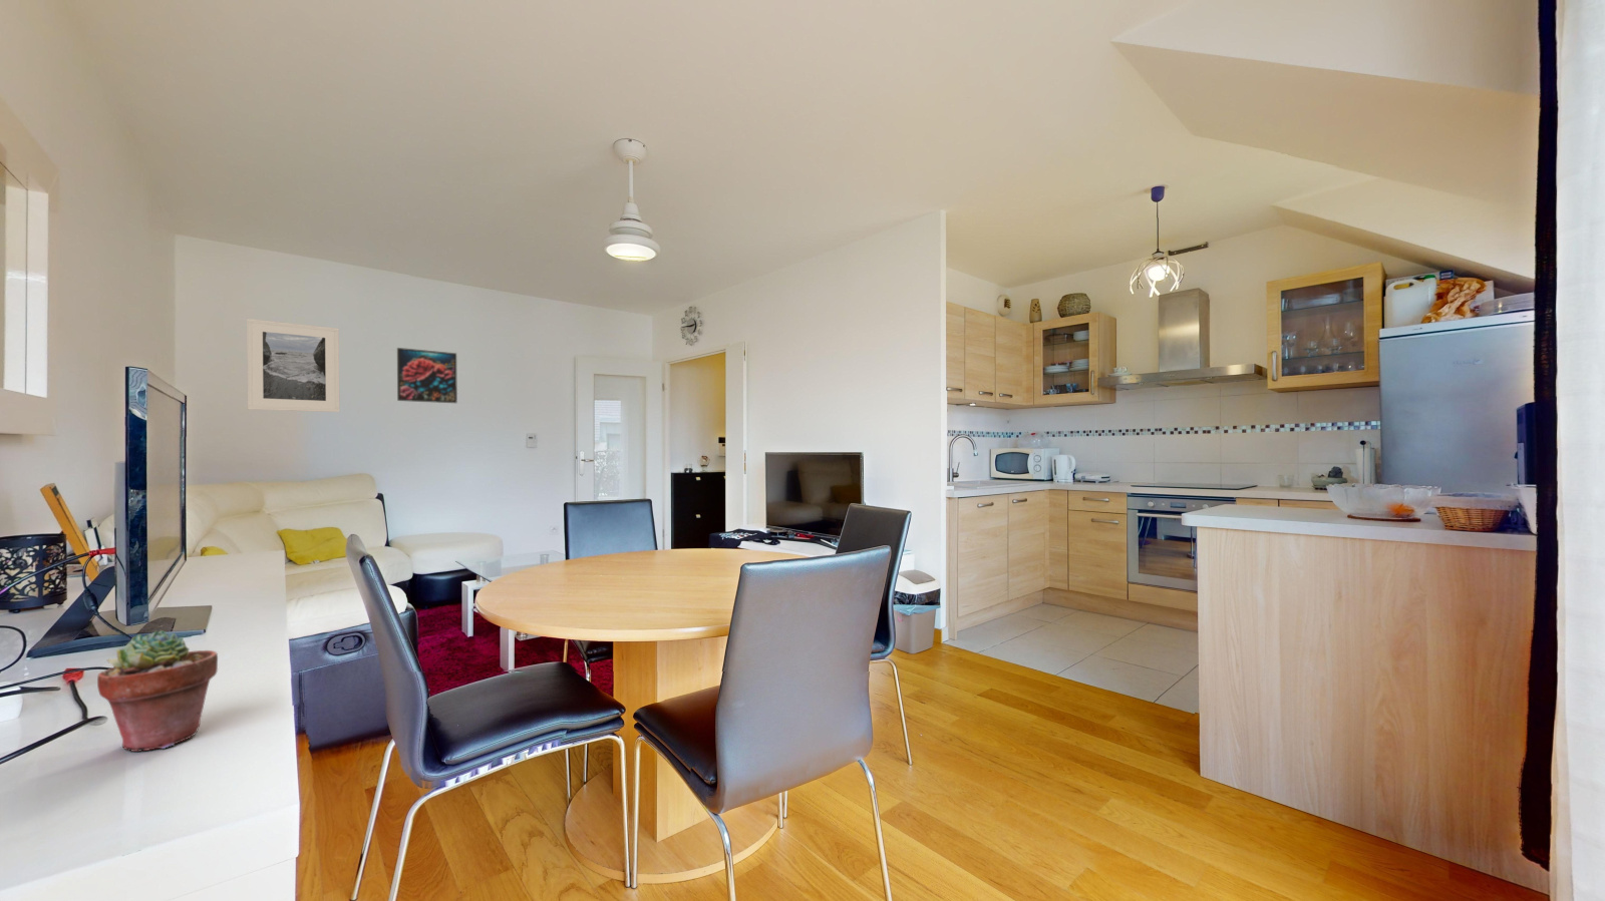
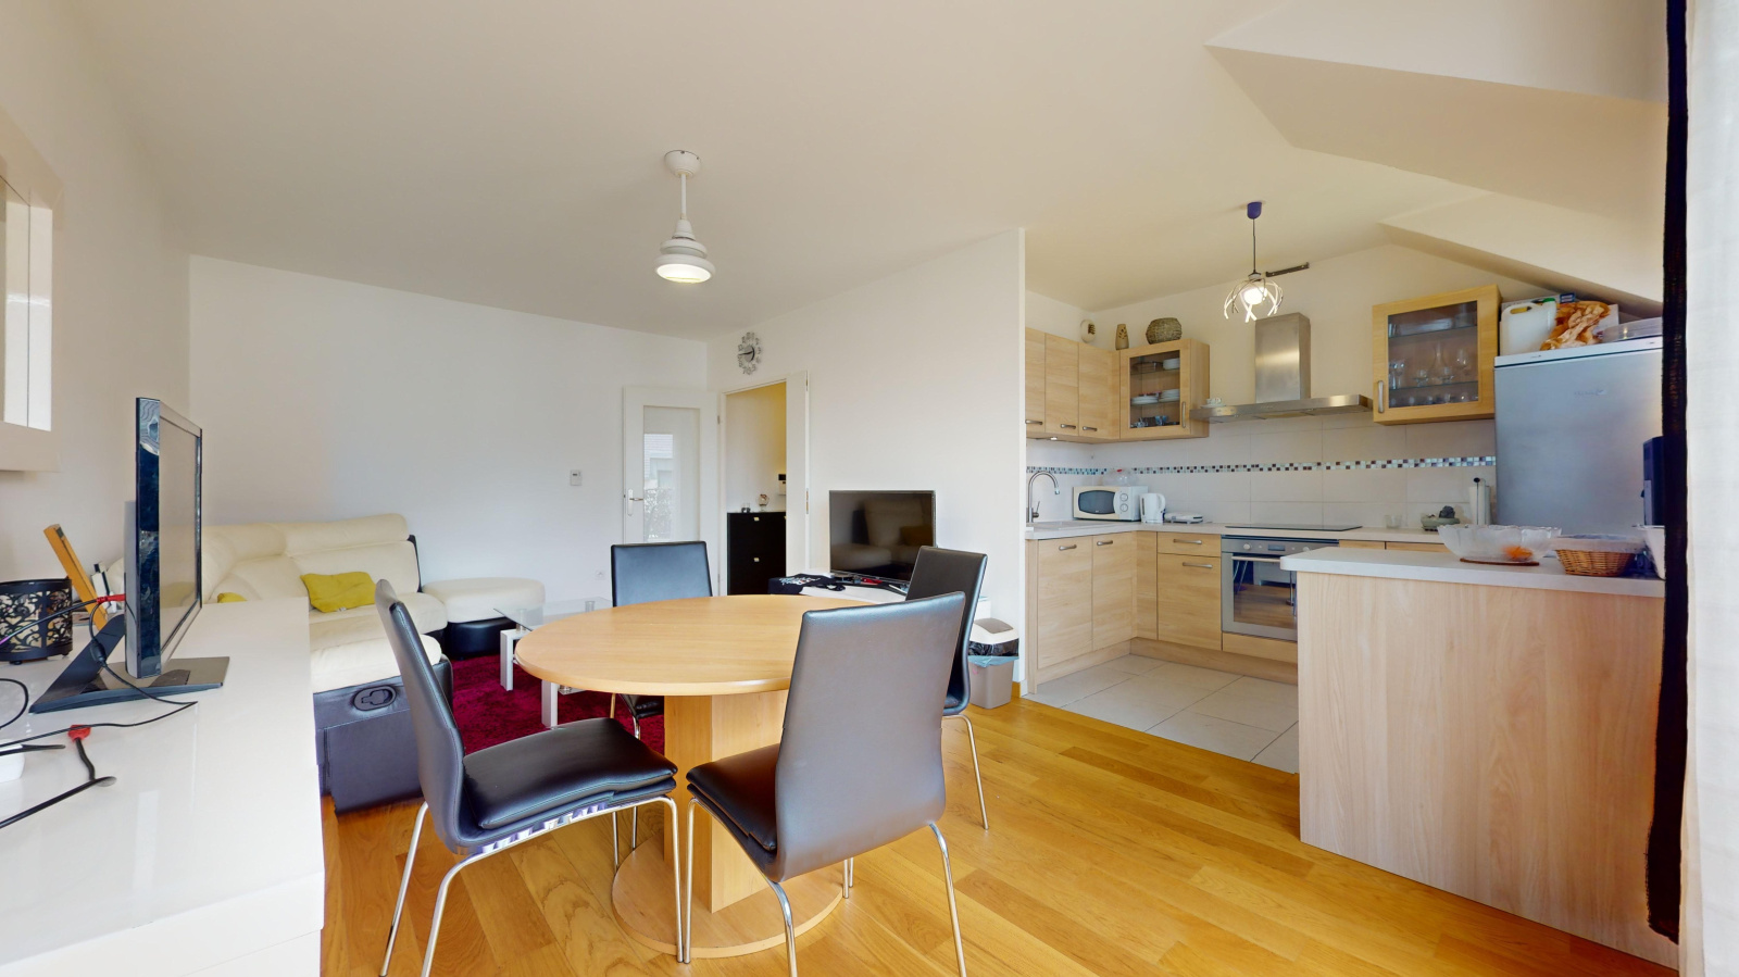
- potted succulent [96,629,218,752]
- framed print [246,317,341,413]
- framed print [396,347,459,404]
